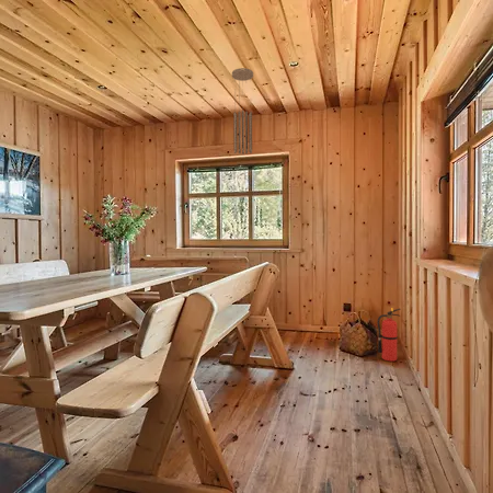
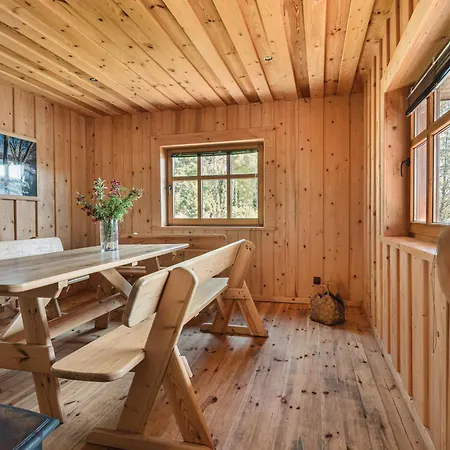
- wind chime [231,67,254,156]
- fire extinguisher [376,307,402,363]
